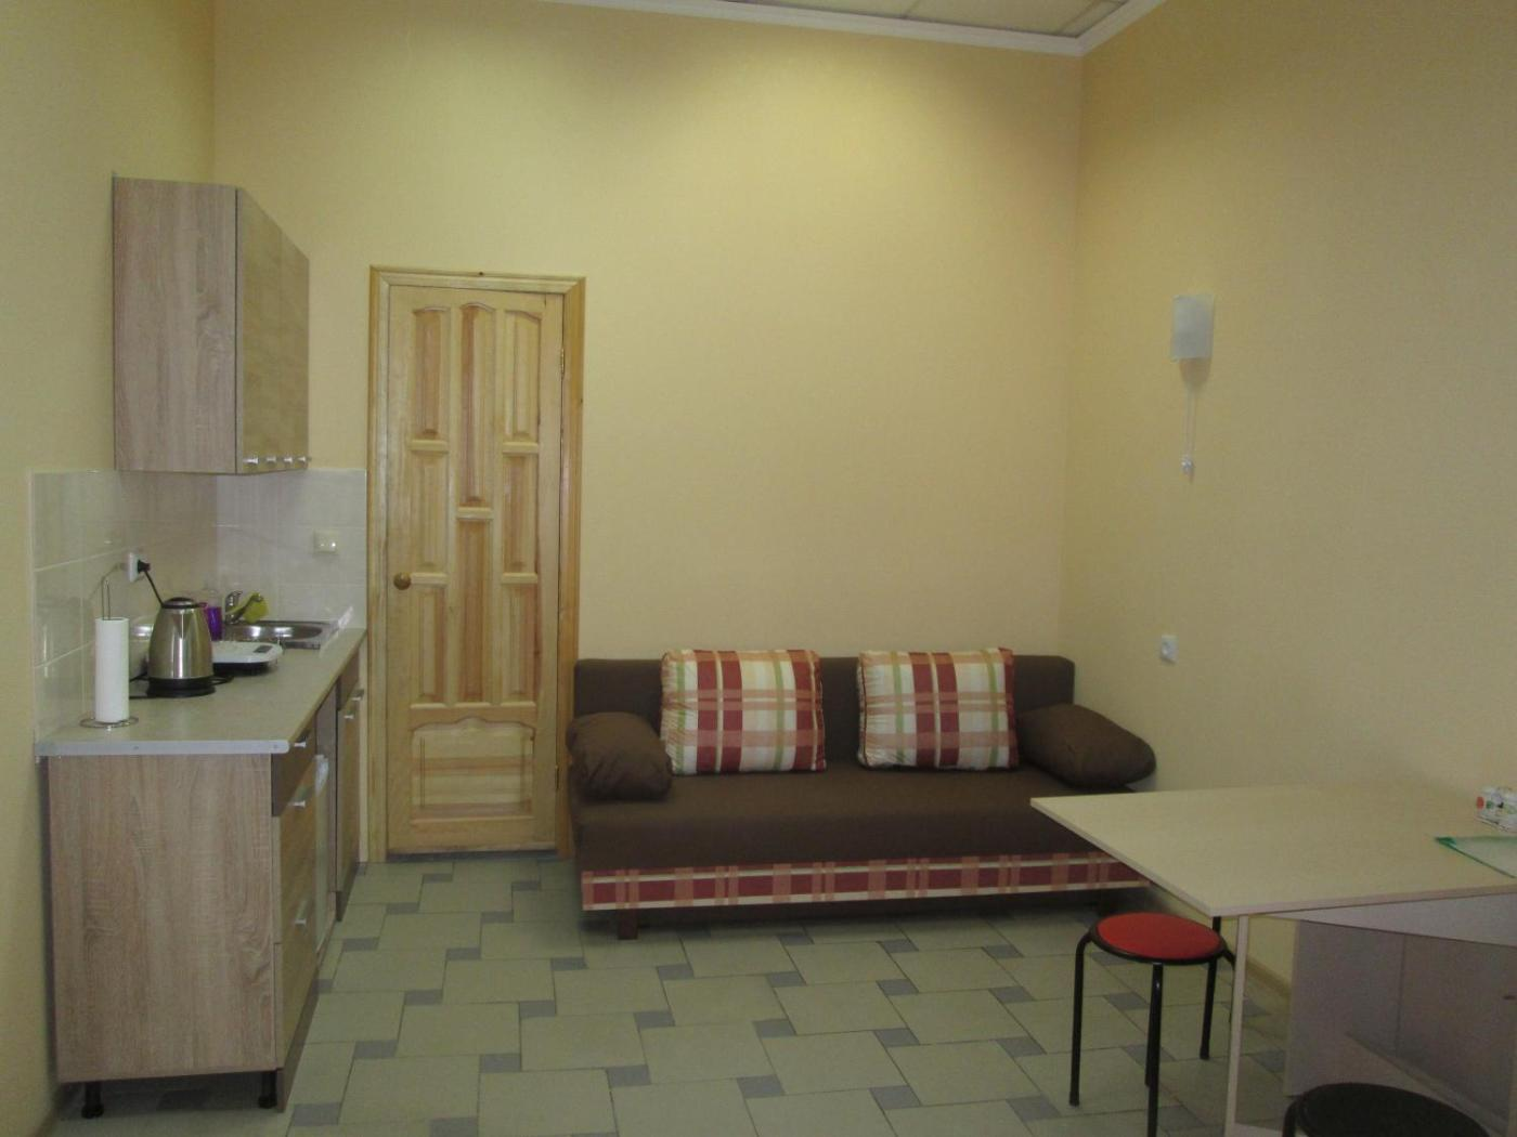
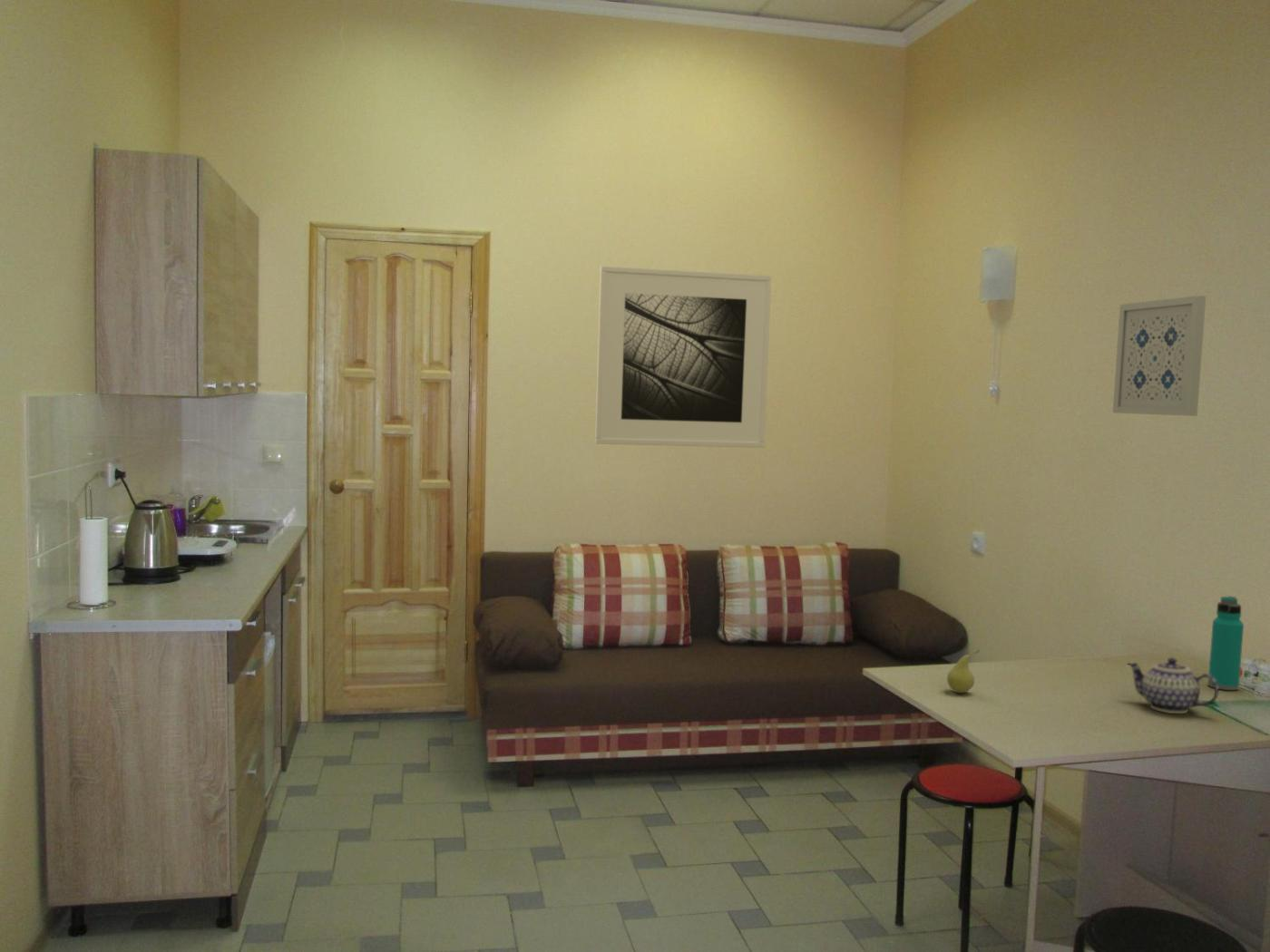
+ wall art [1112,295,1207,417]
+ teapot [1126,656,1219,714]
+ fruit [946,648,981,694]
+ water bottle [1207,595,1245,691]
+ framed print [594,265,772,449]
